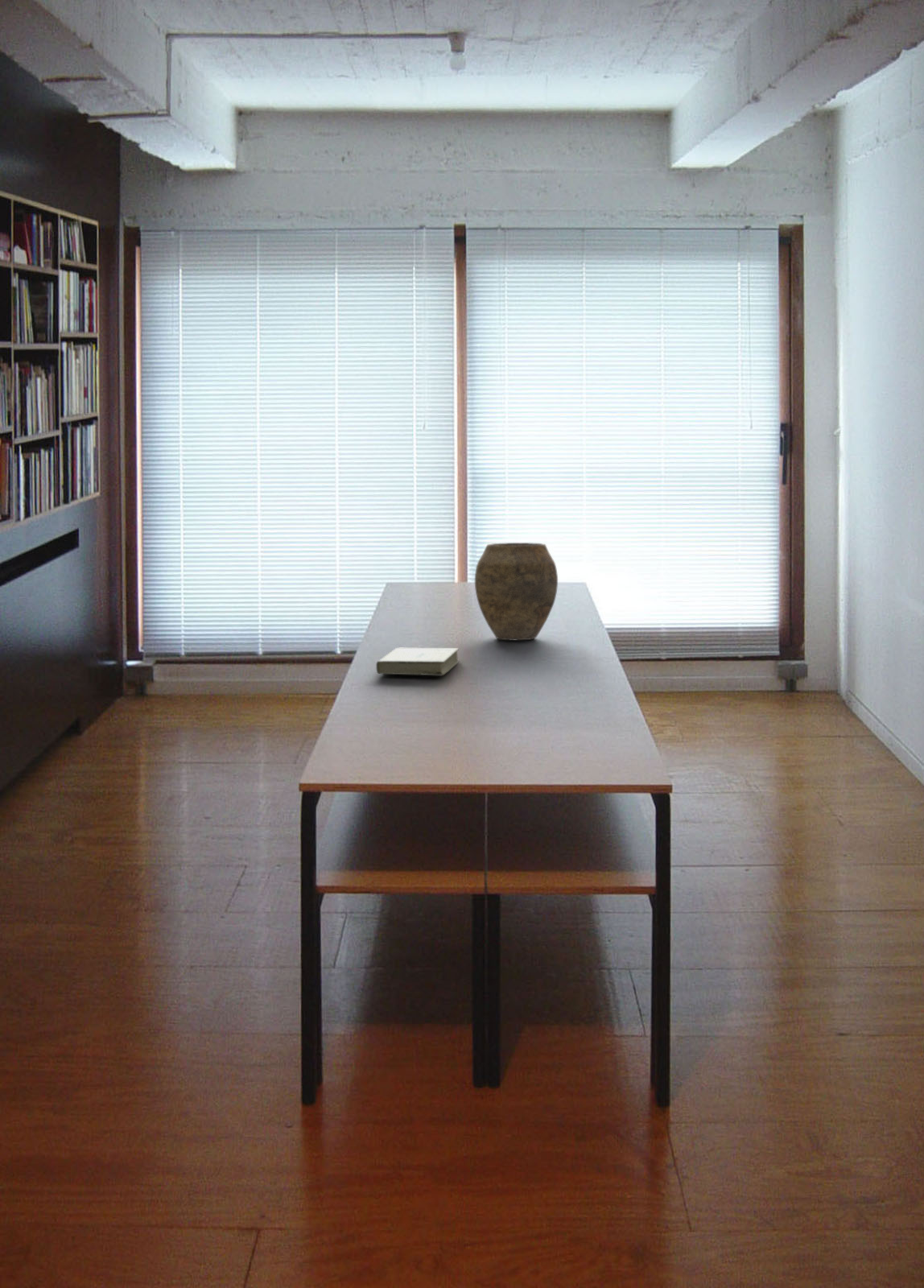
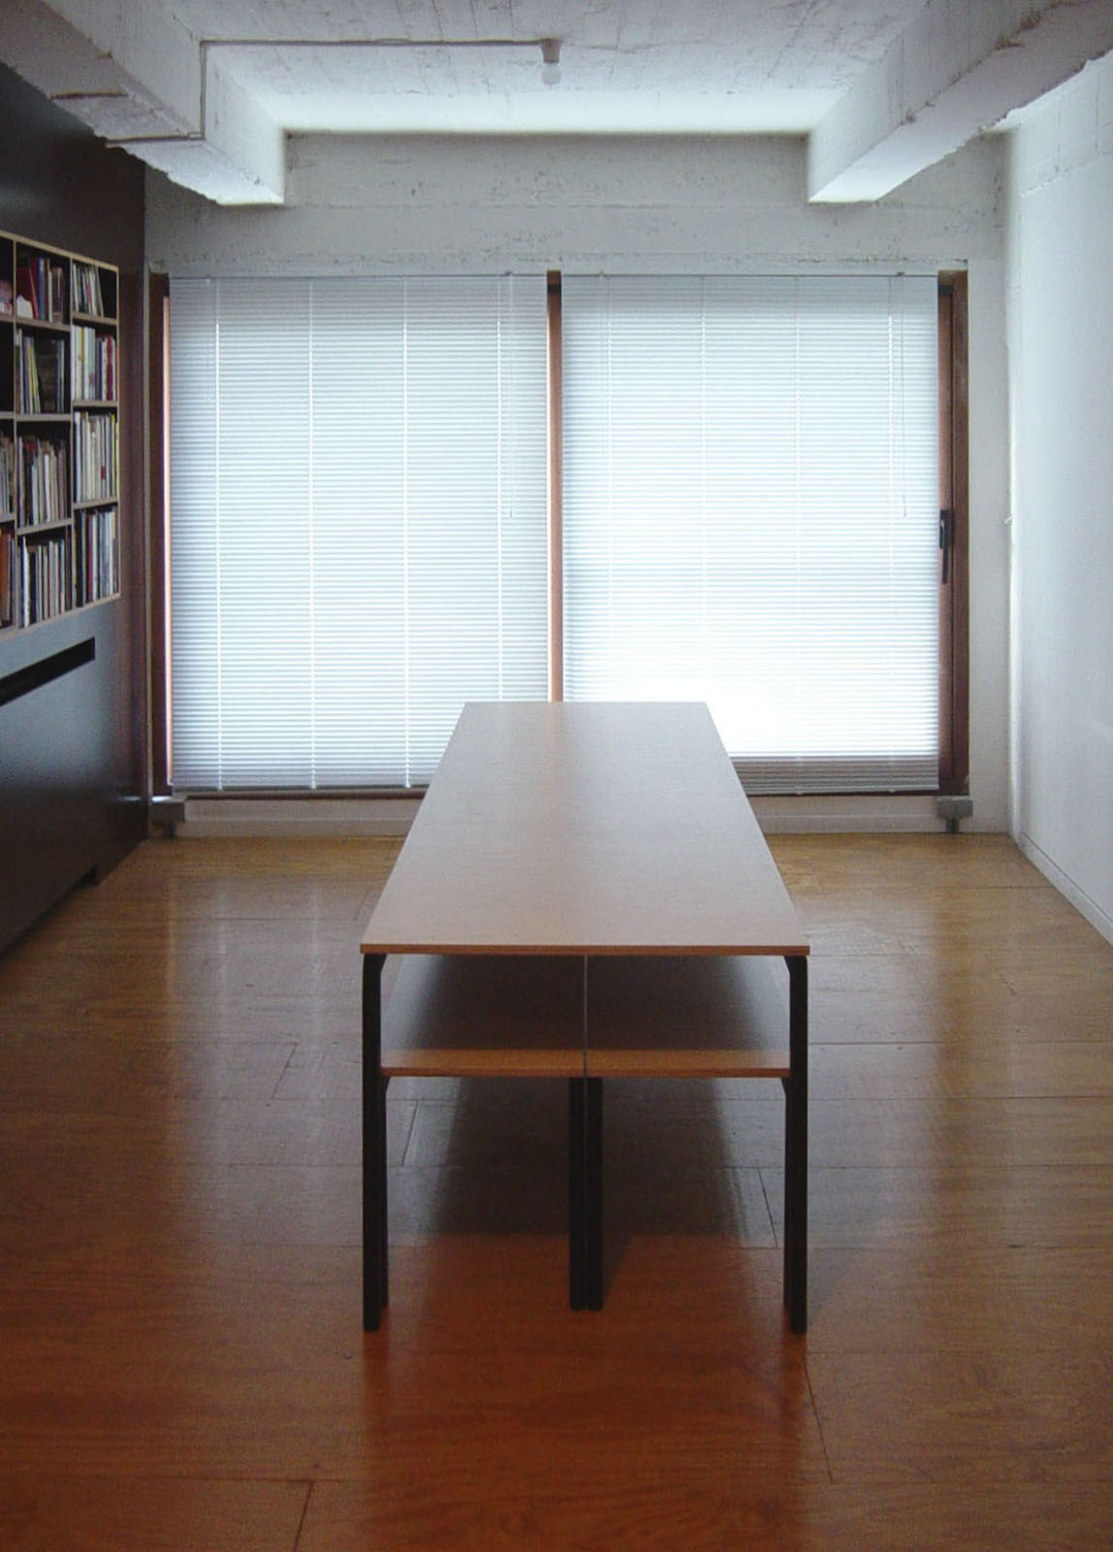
- book [375,647,460,676]
- vase [474,542,559,641]
